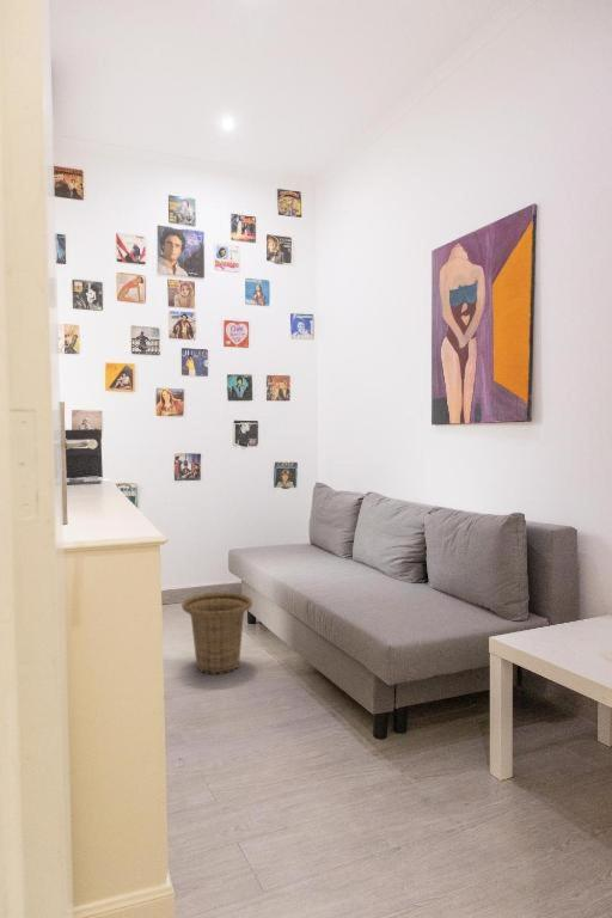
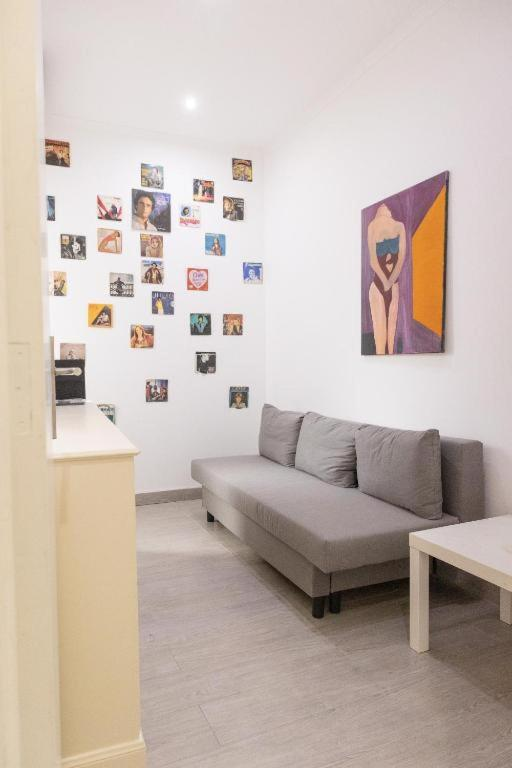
- basket [180,592,253,675]
